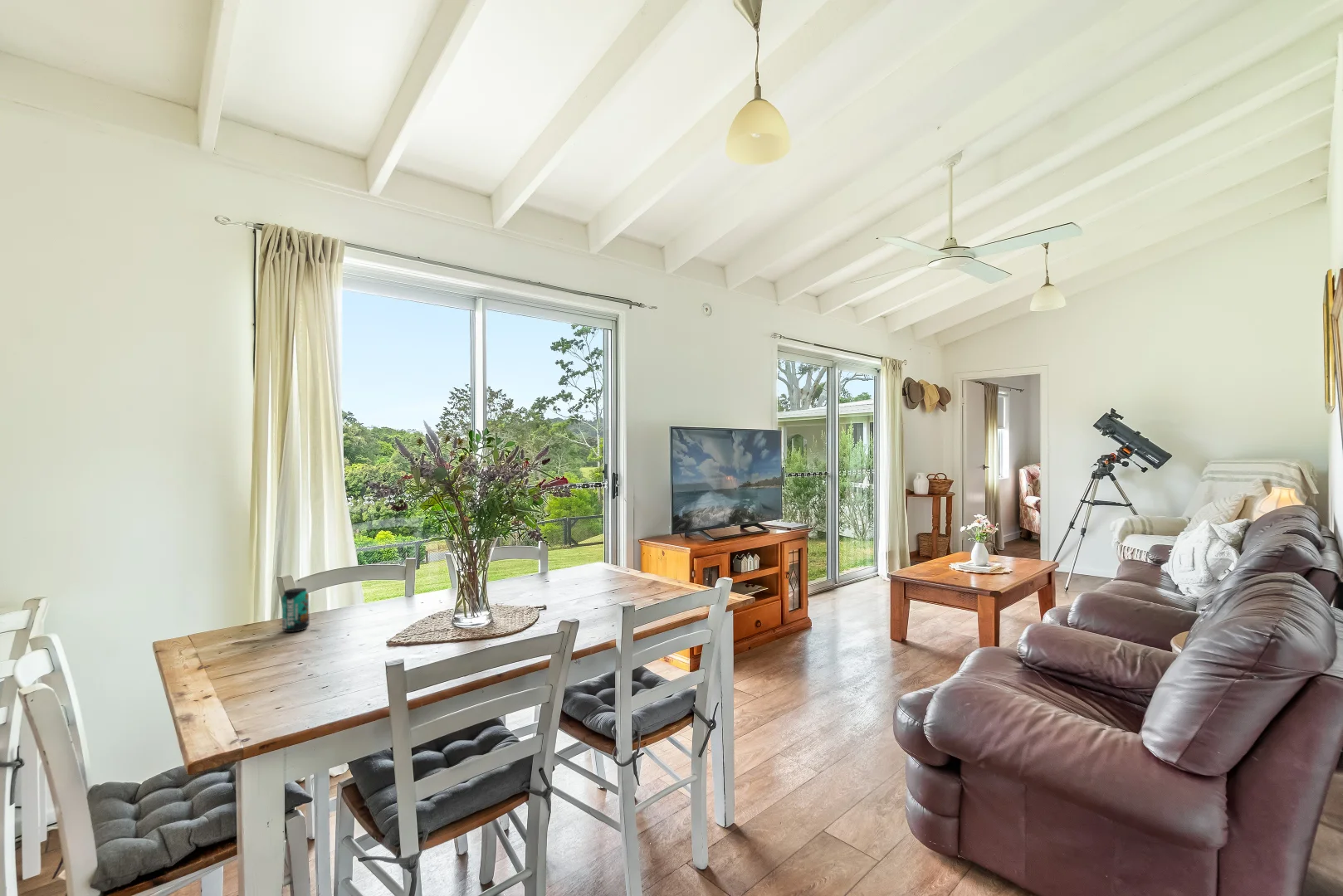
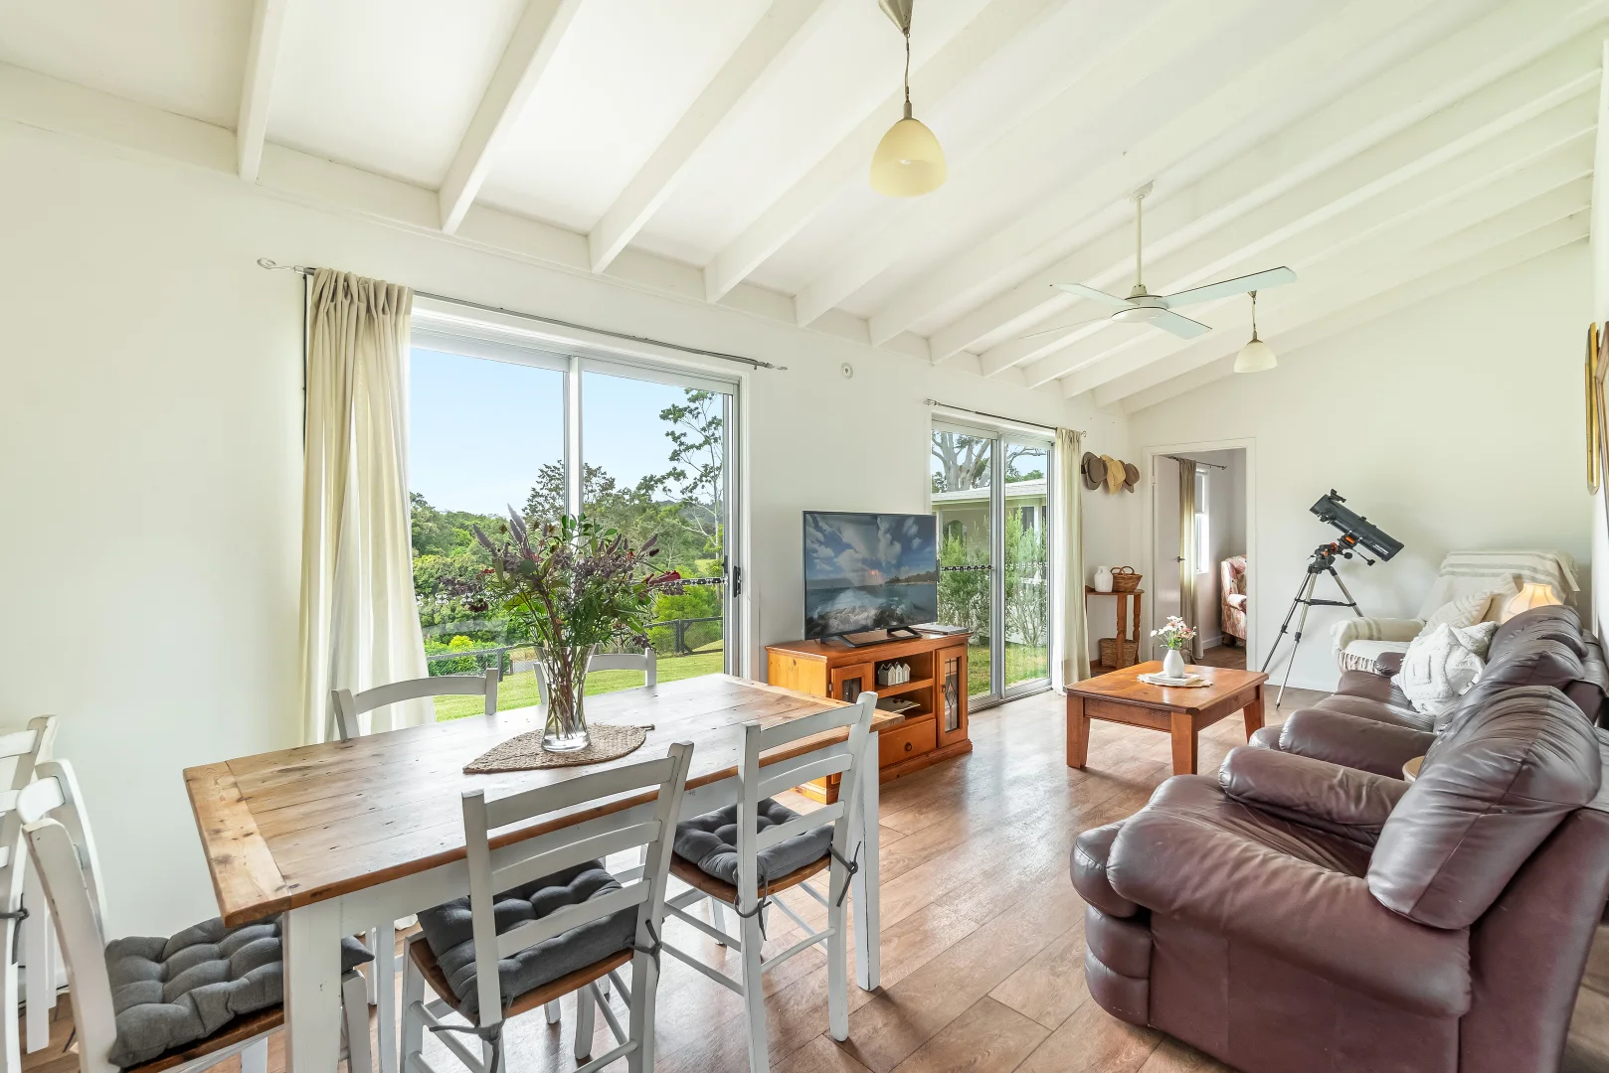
- beverage can [281,587,310,633]
